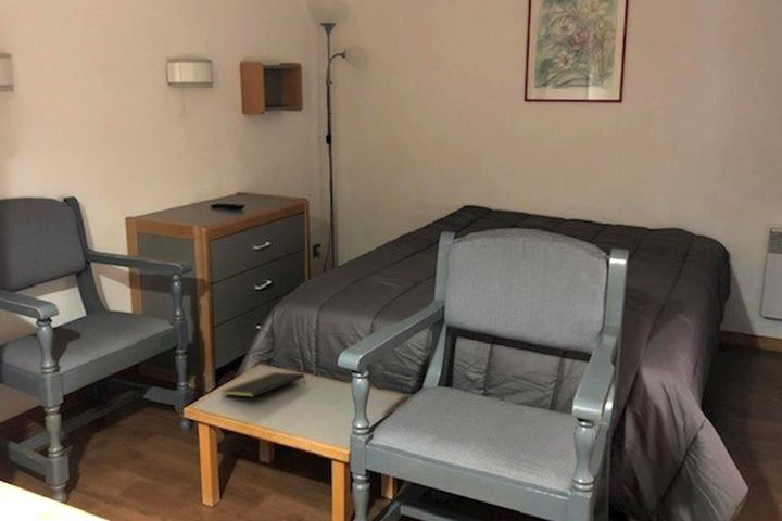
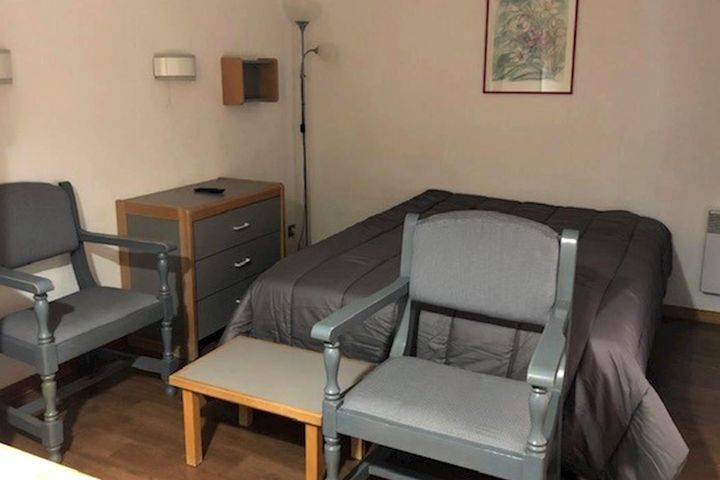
- notepad [220,371,306,398]
